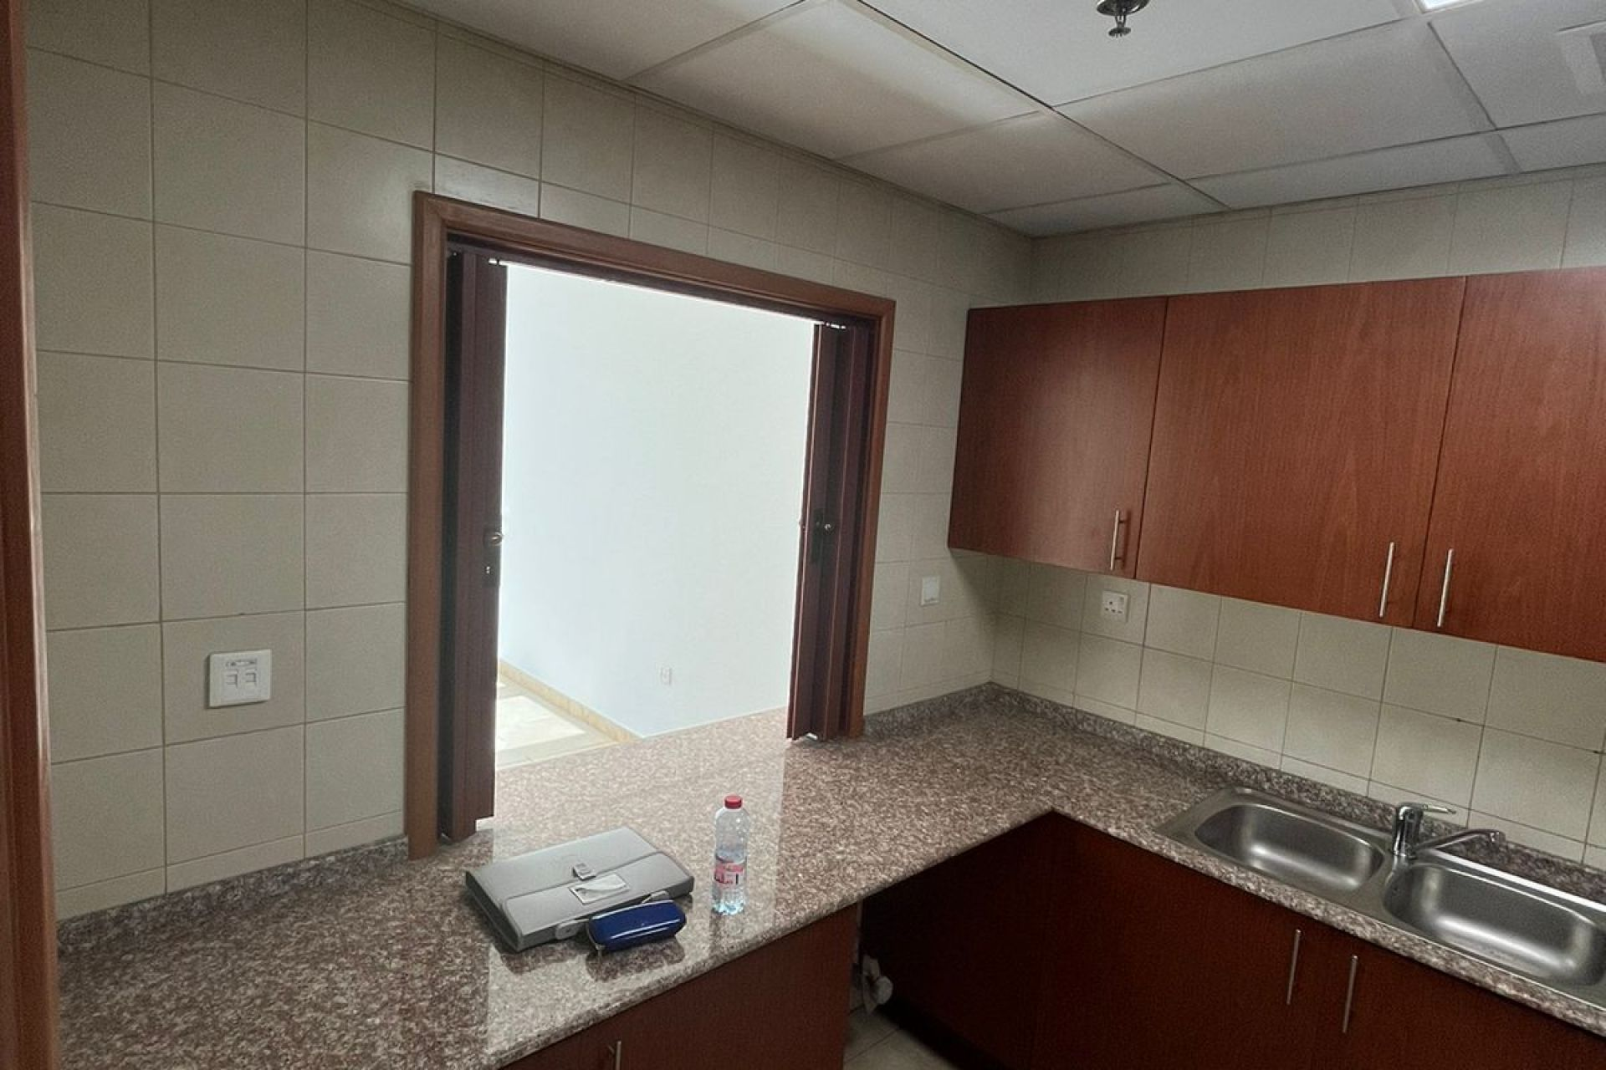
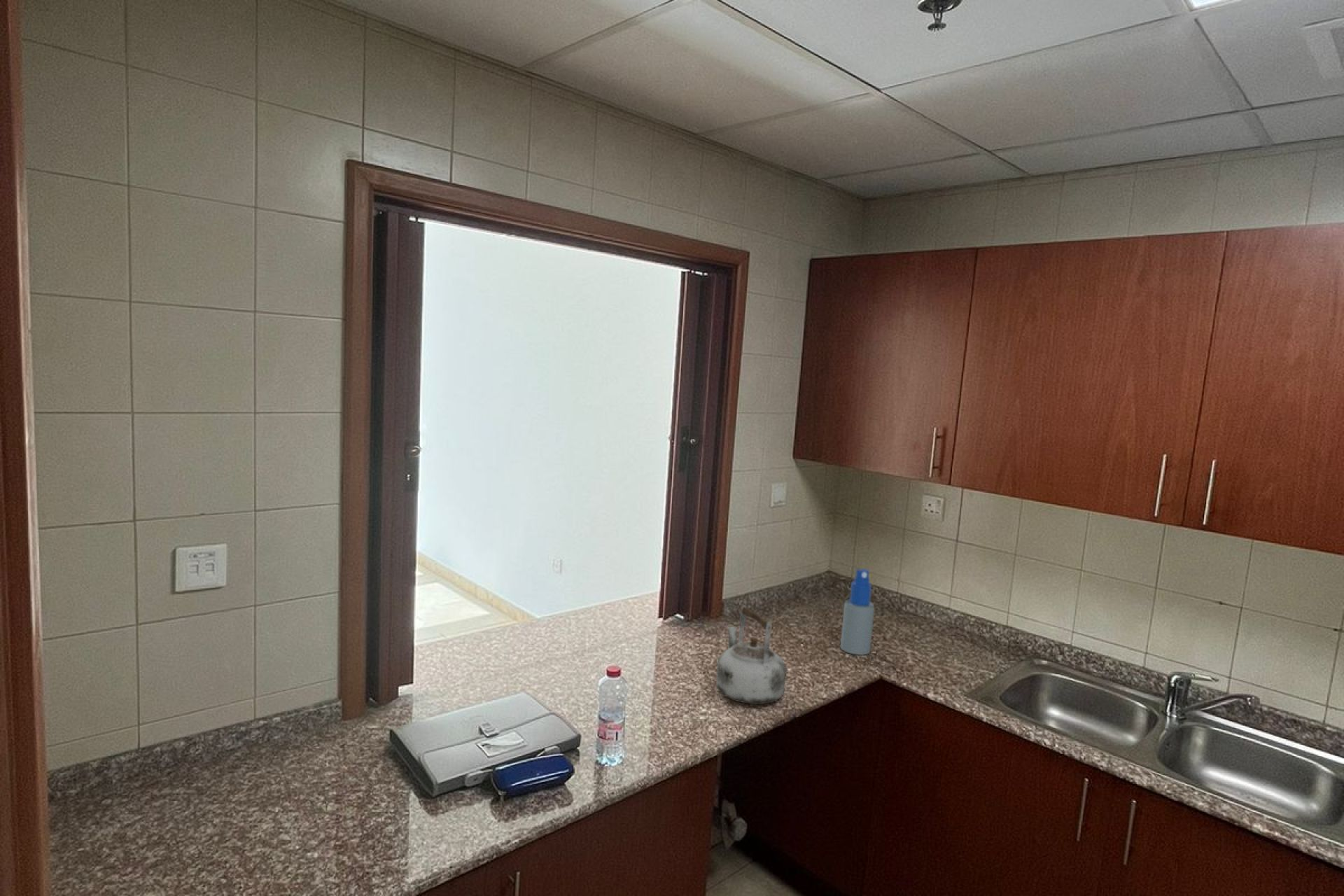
+ spray bottle [840,568,875,655]
+ kettle [715,604,787,705]
